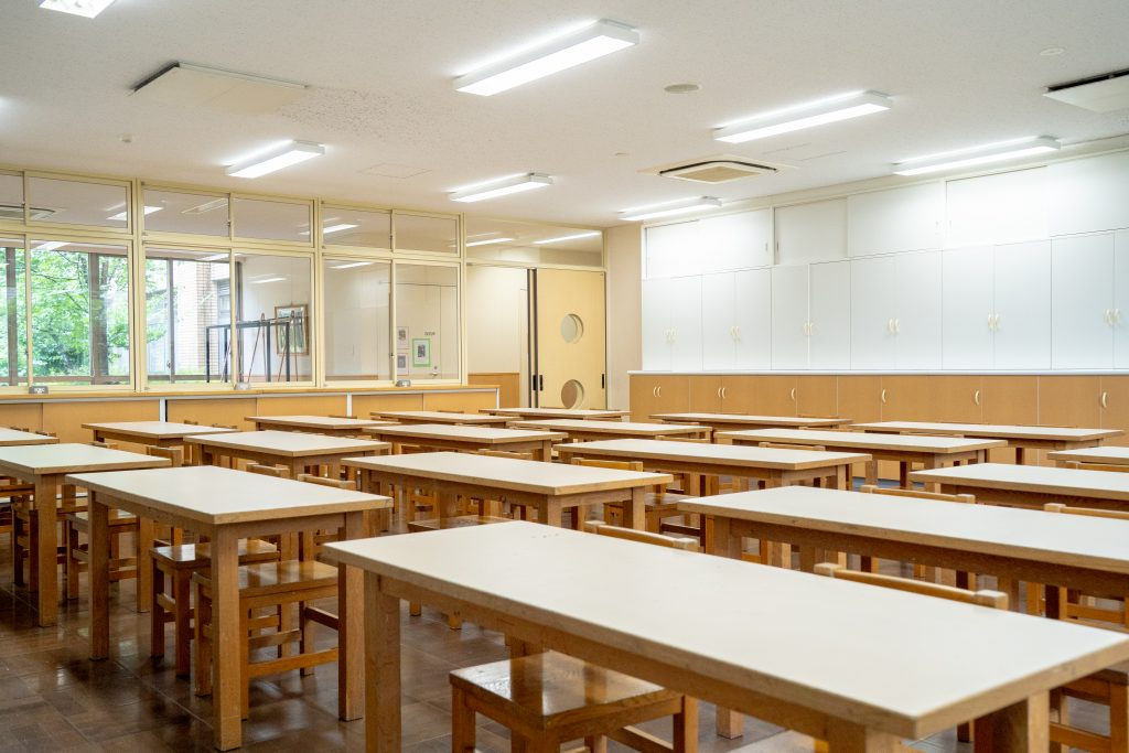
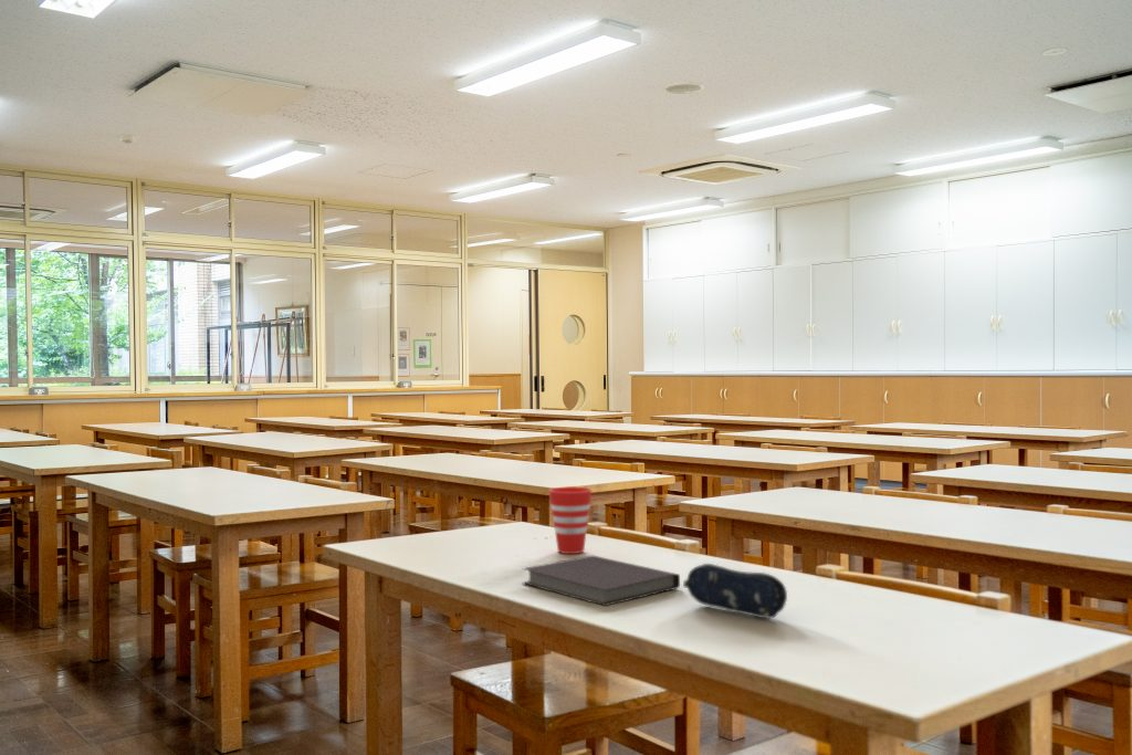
+ notebook [521,555,681,607]
+ cup [548,485,593,555]
+ pencil case [682,563,788,620]
